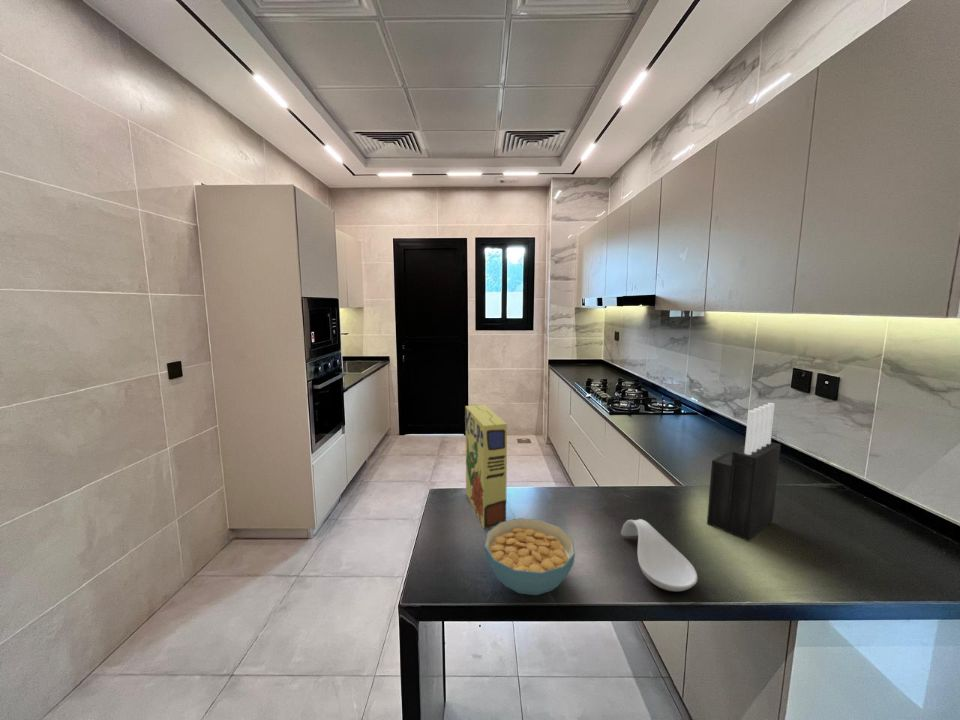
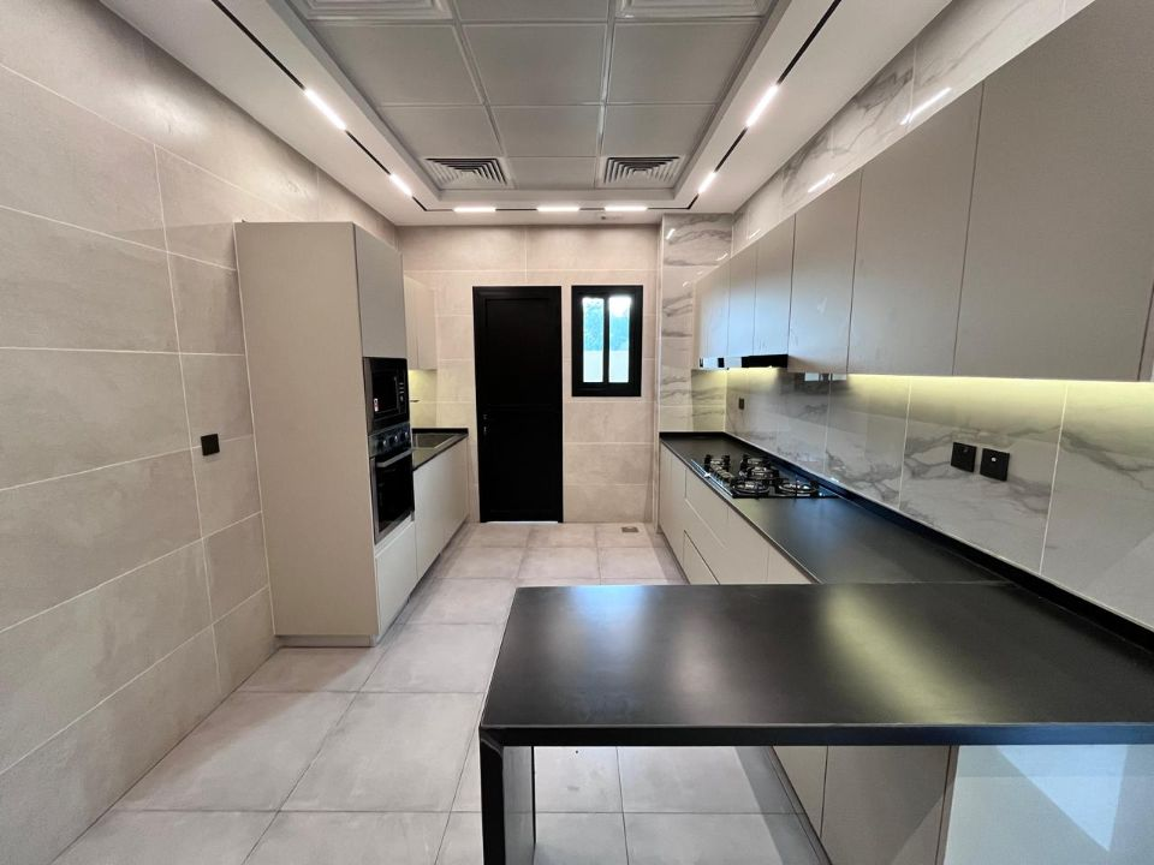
- spoon rest [620,518,698,592]
- cereal bowl [483,517,576,596]
- knife block [706,402,782,543]
- cereal box [464,404,508,530]
